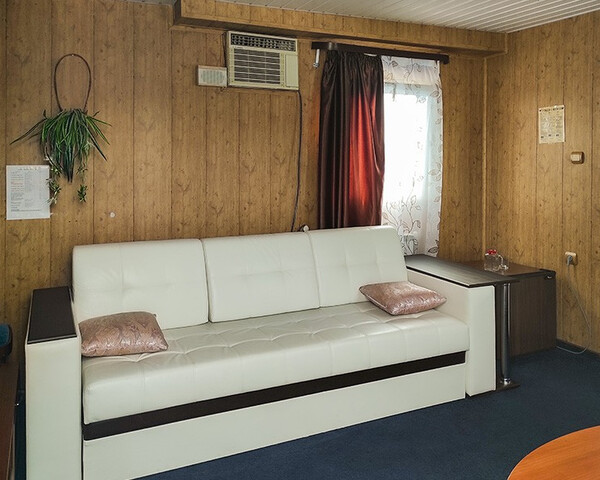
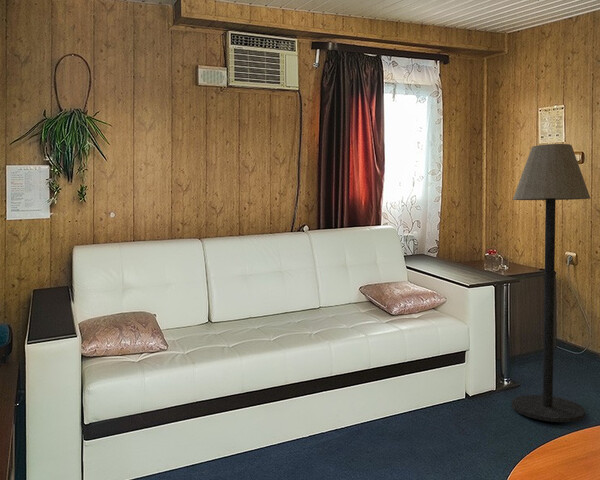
+ floor lamp [511,143,591,423]
